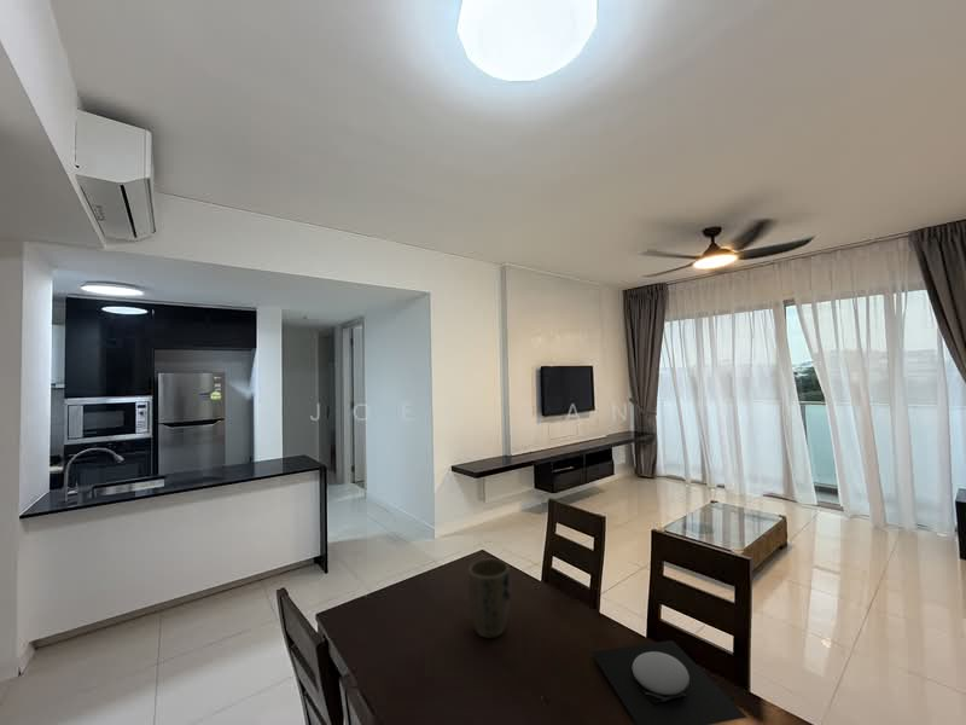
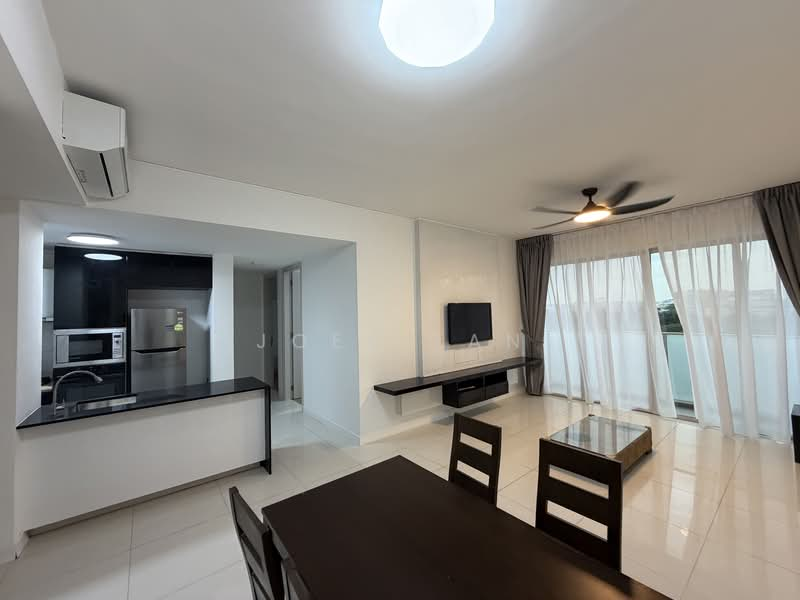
- plant pot [467,558,511,639]
- plate [590,639,749,725]
